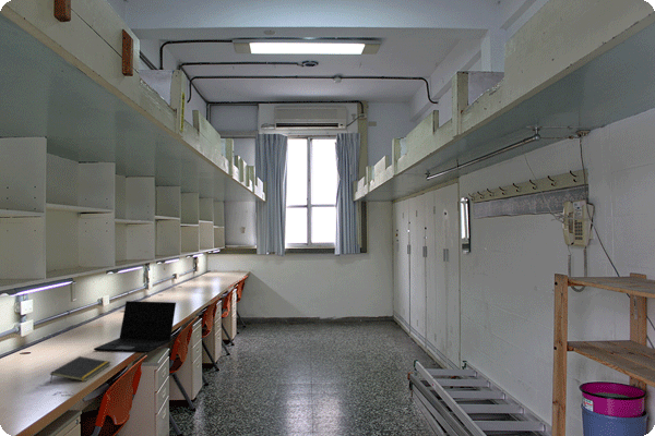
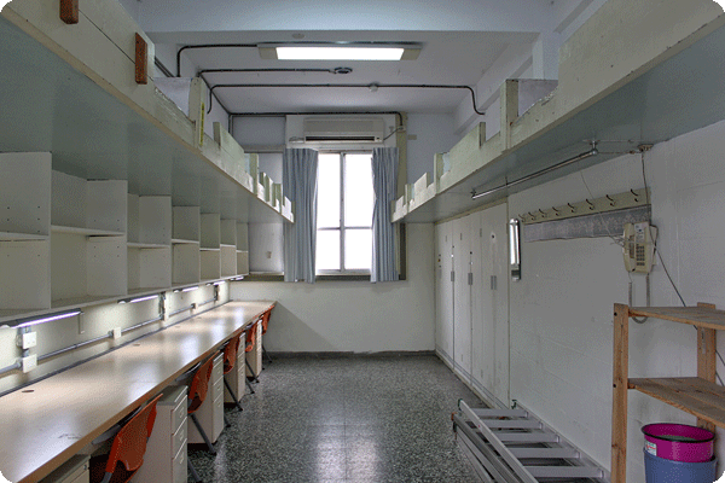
- laptop [93,300,177,354]
- notepad [49,355,112,384]
